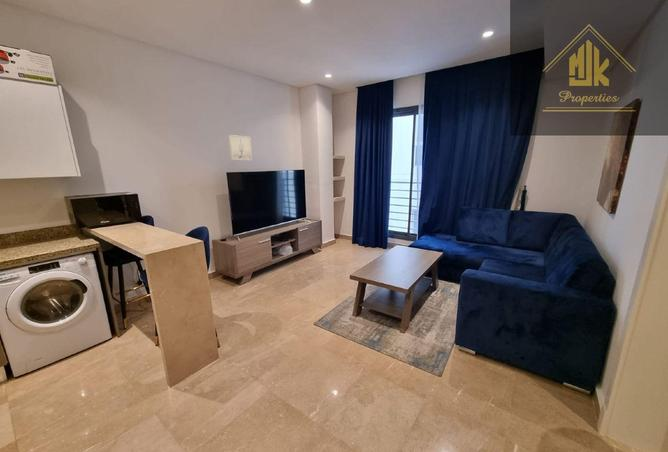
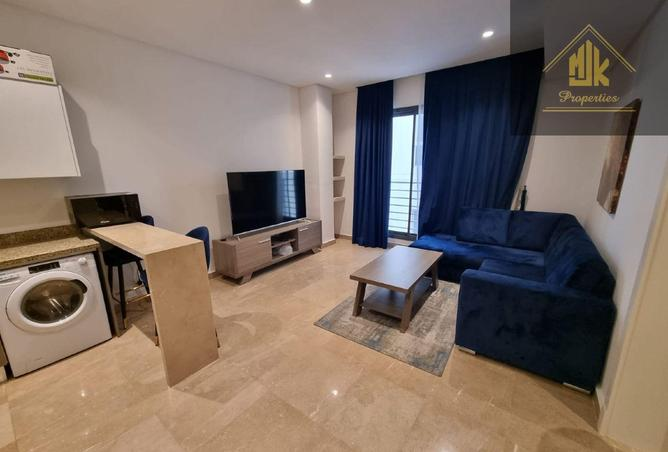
- wall art [228,134,253,161]
